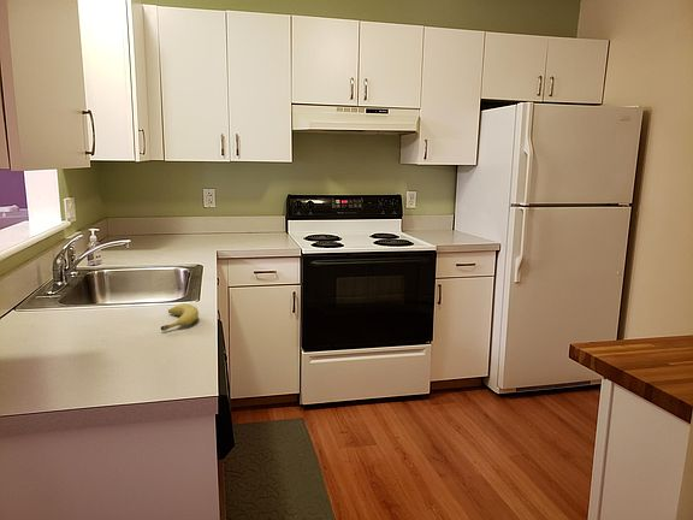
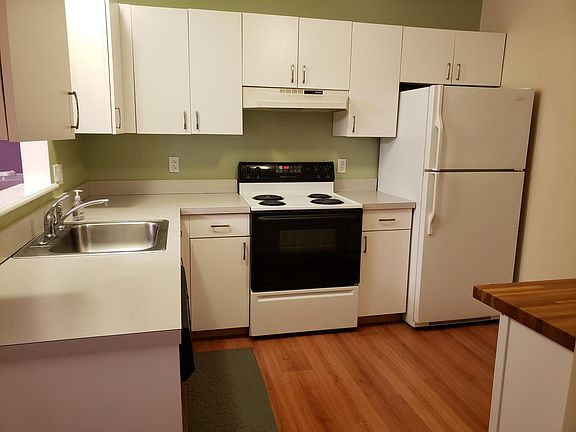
- fruit [160,303,200,332]
